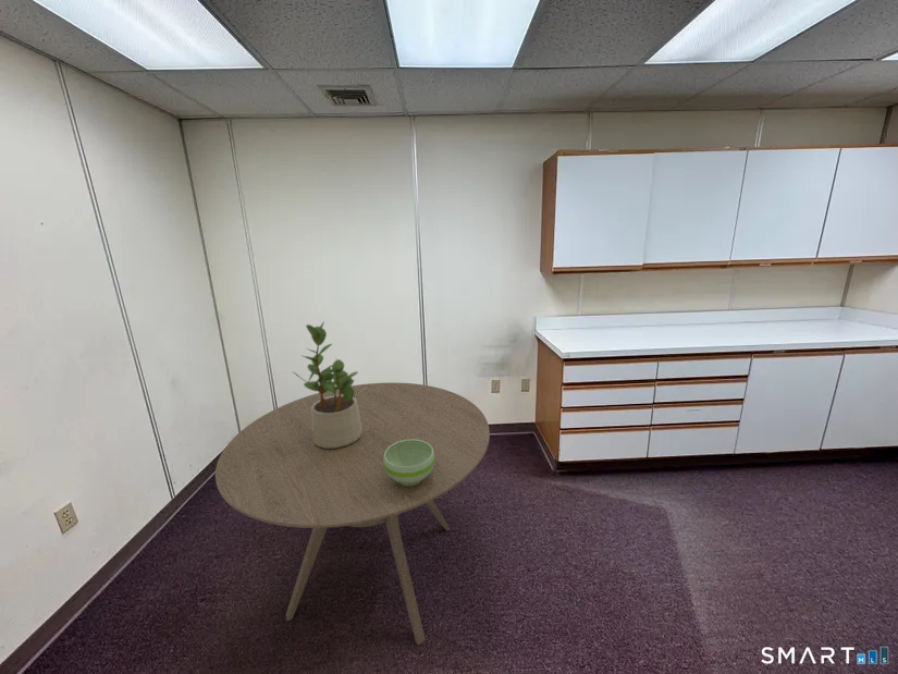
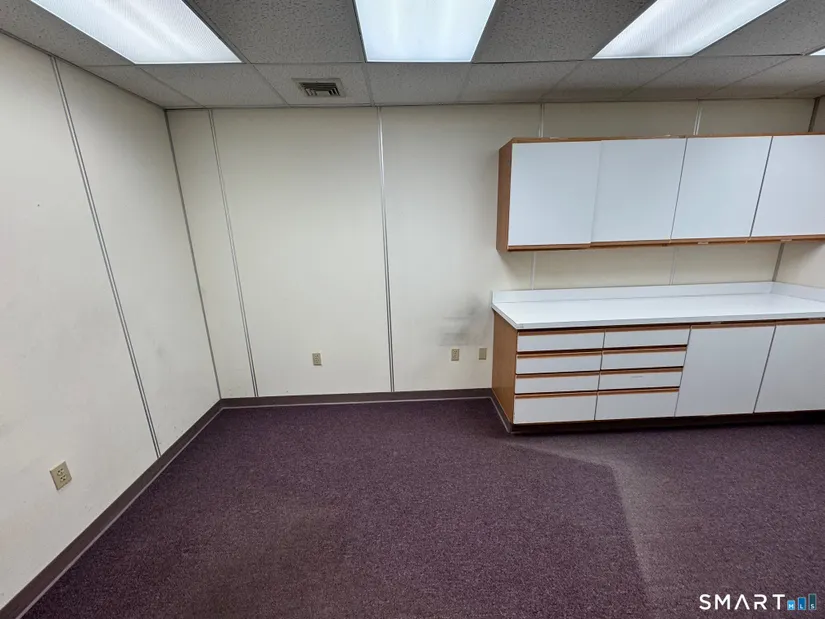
- bowl [383,439,434,486]
- dining table [214,381,491,646]
- potted plant [293,320,366,449]
